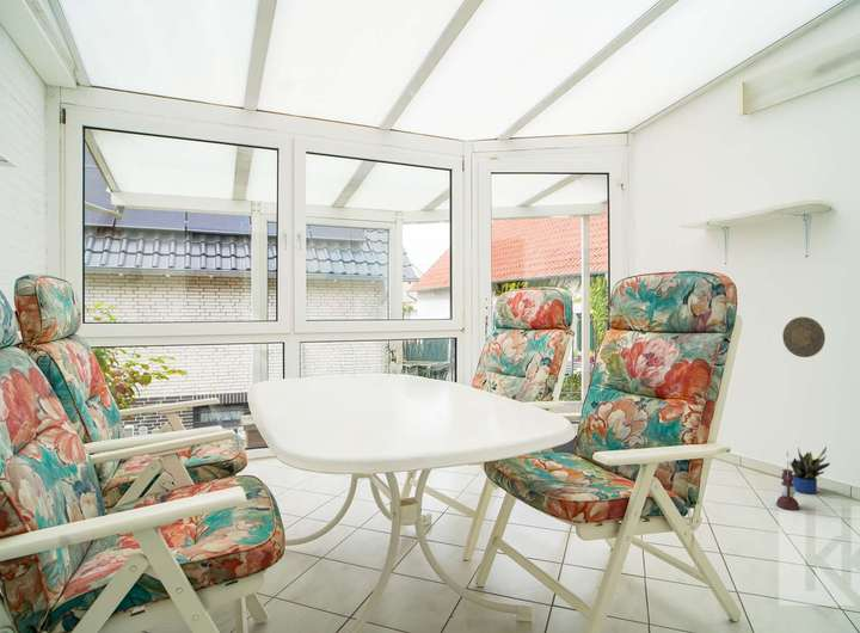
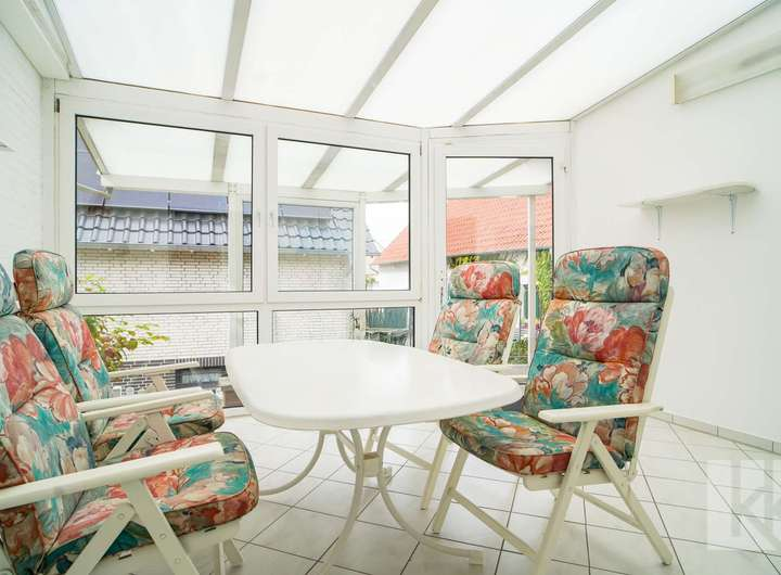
- potted plant [790,445,831,494]
- lantern [775,450,800,511]
- decorative plate [781,315,827,358]
